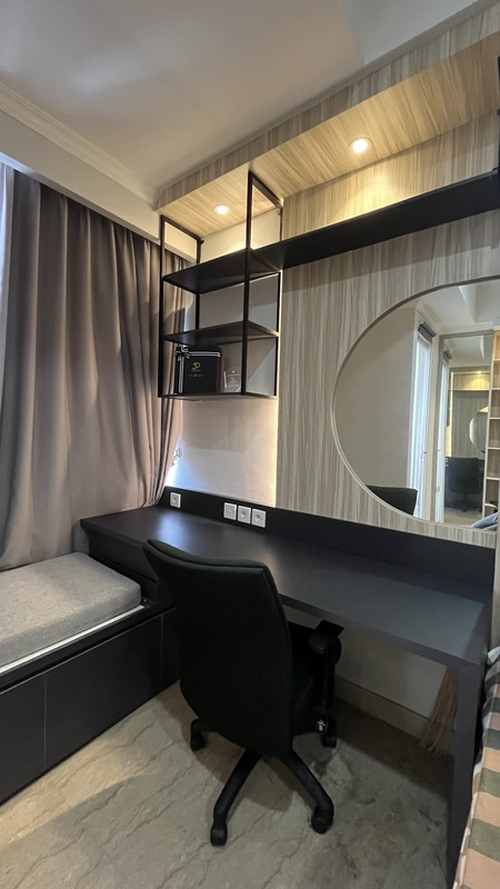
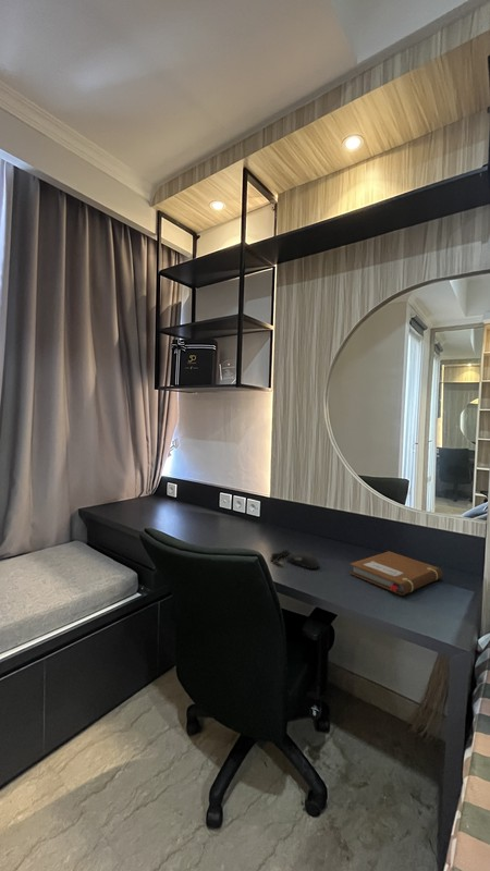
+ computer mouse [269,549,321,569]
+ notebook [348,550,443,597]
